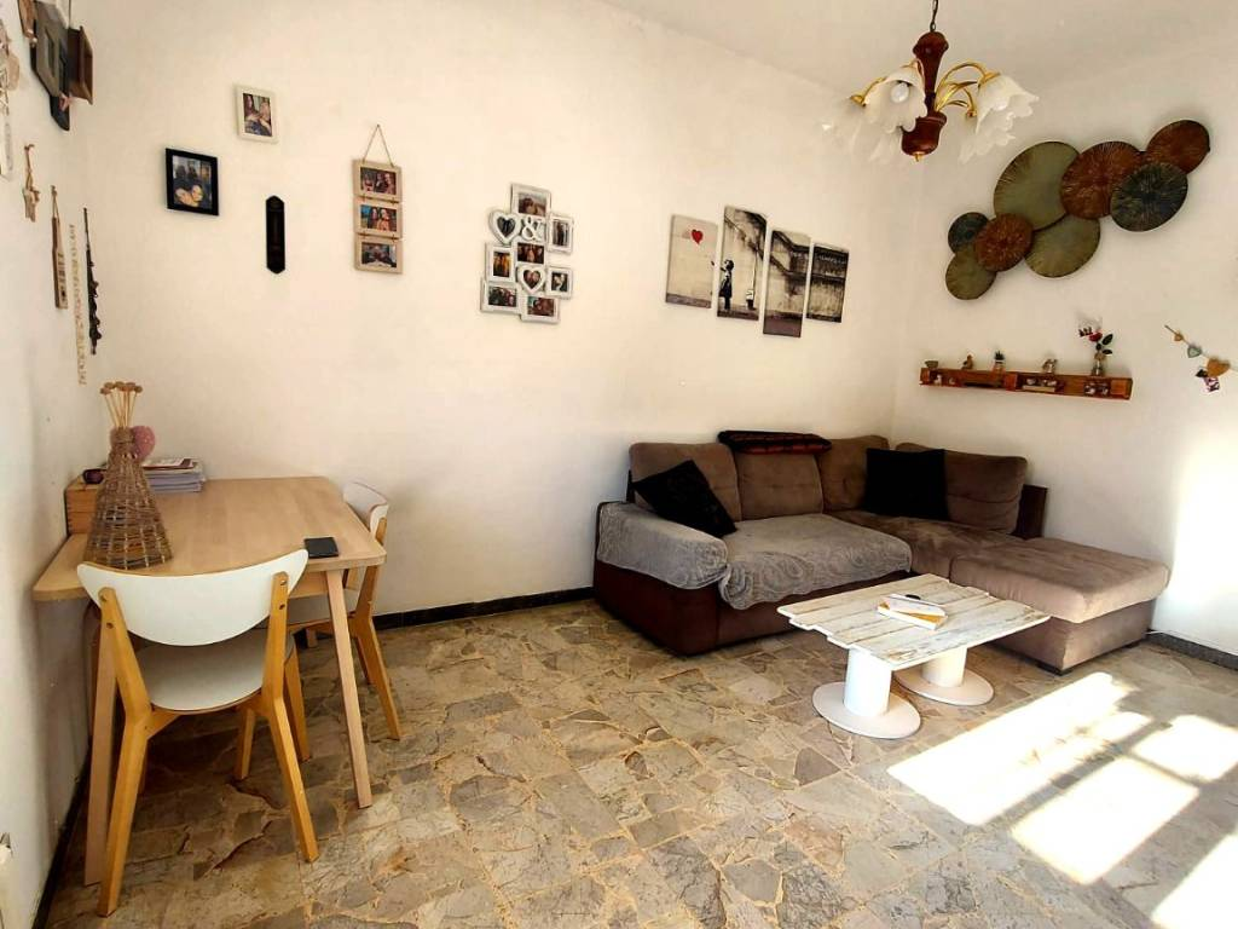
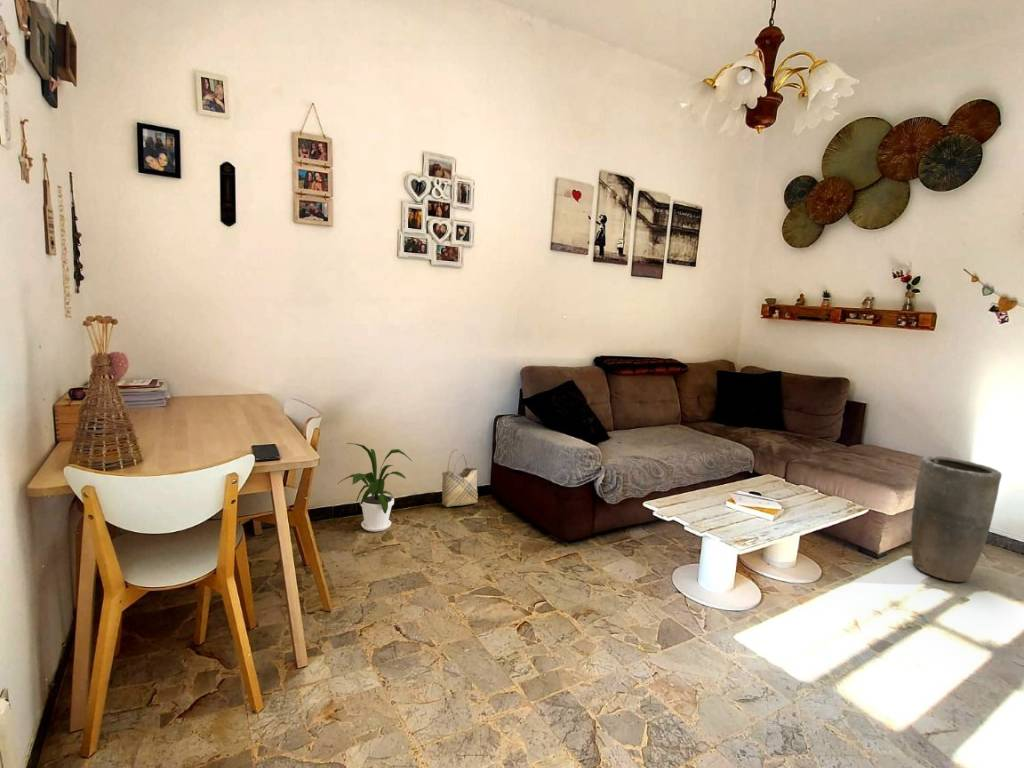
+ house plant [338,442,413,532]
+ woven basket [441,449,479,508]
+ vase [910,455,1003,583]
